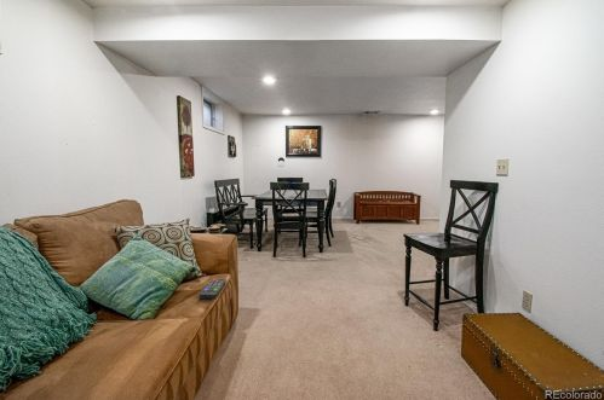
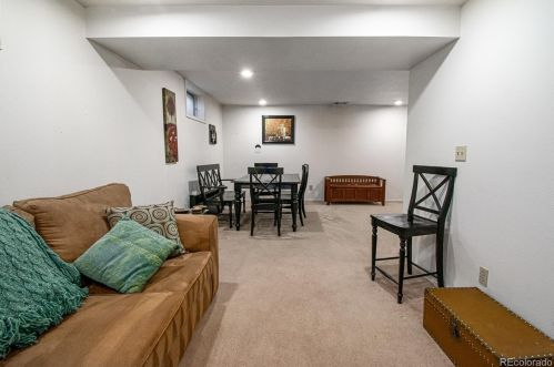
- remote control [199,278,228,300]
